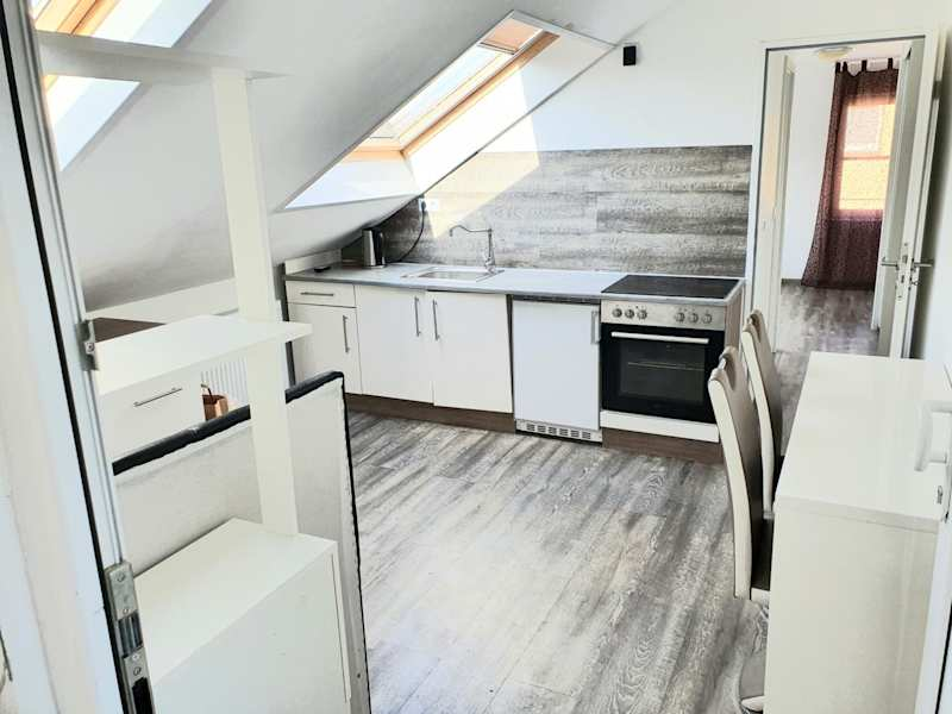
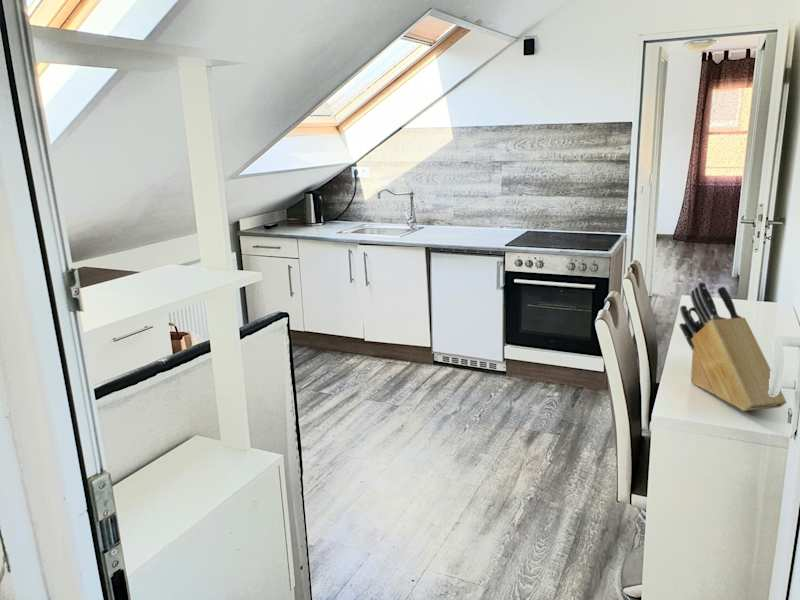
+ knife block [679,281,787,412]
